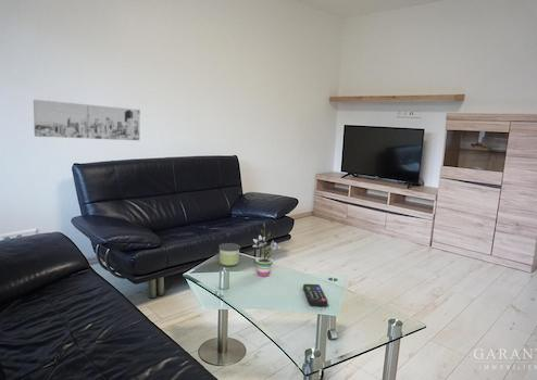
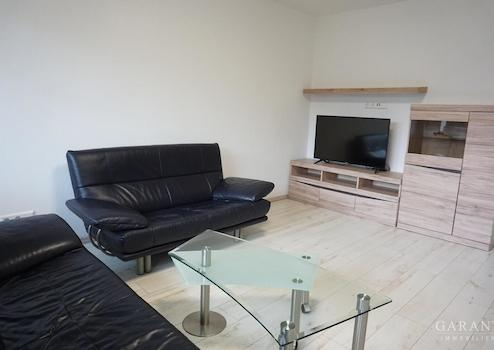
- candle [217,242,241,267]
- wall art [33,99,141,141]
- remote control [302,283,328,307]
- potted plant [252,221,282,277]
